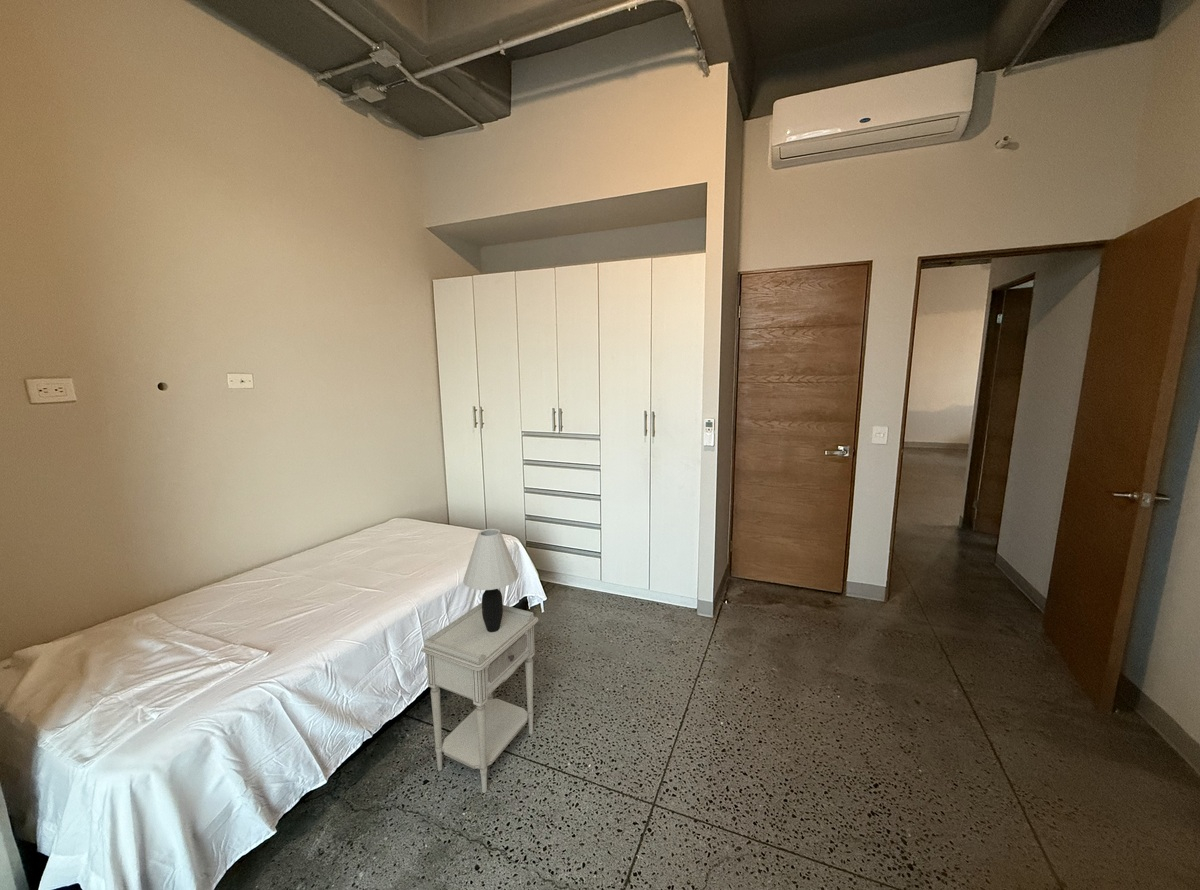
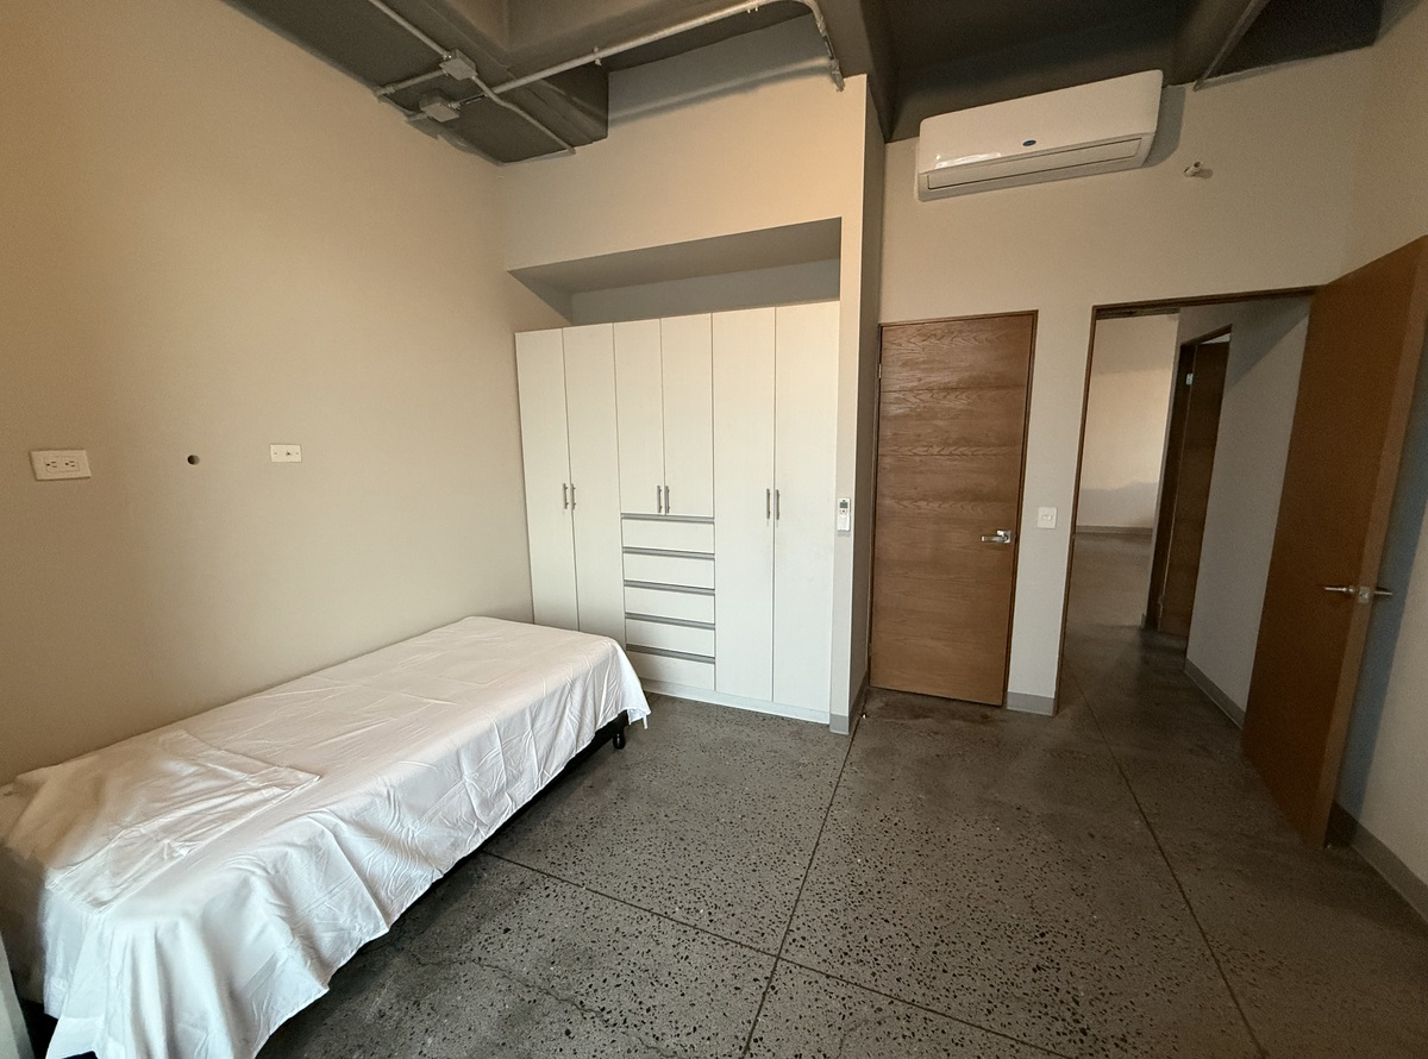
- table lamp [462,528,519,632]
- nightstand [420,602,539,794]
